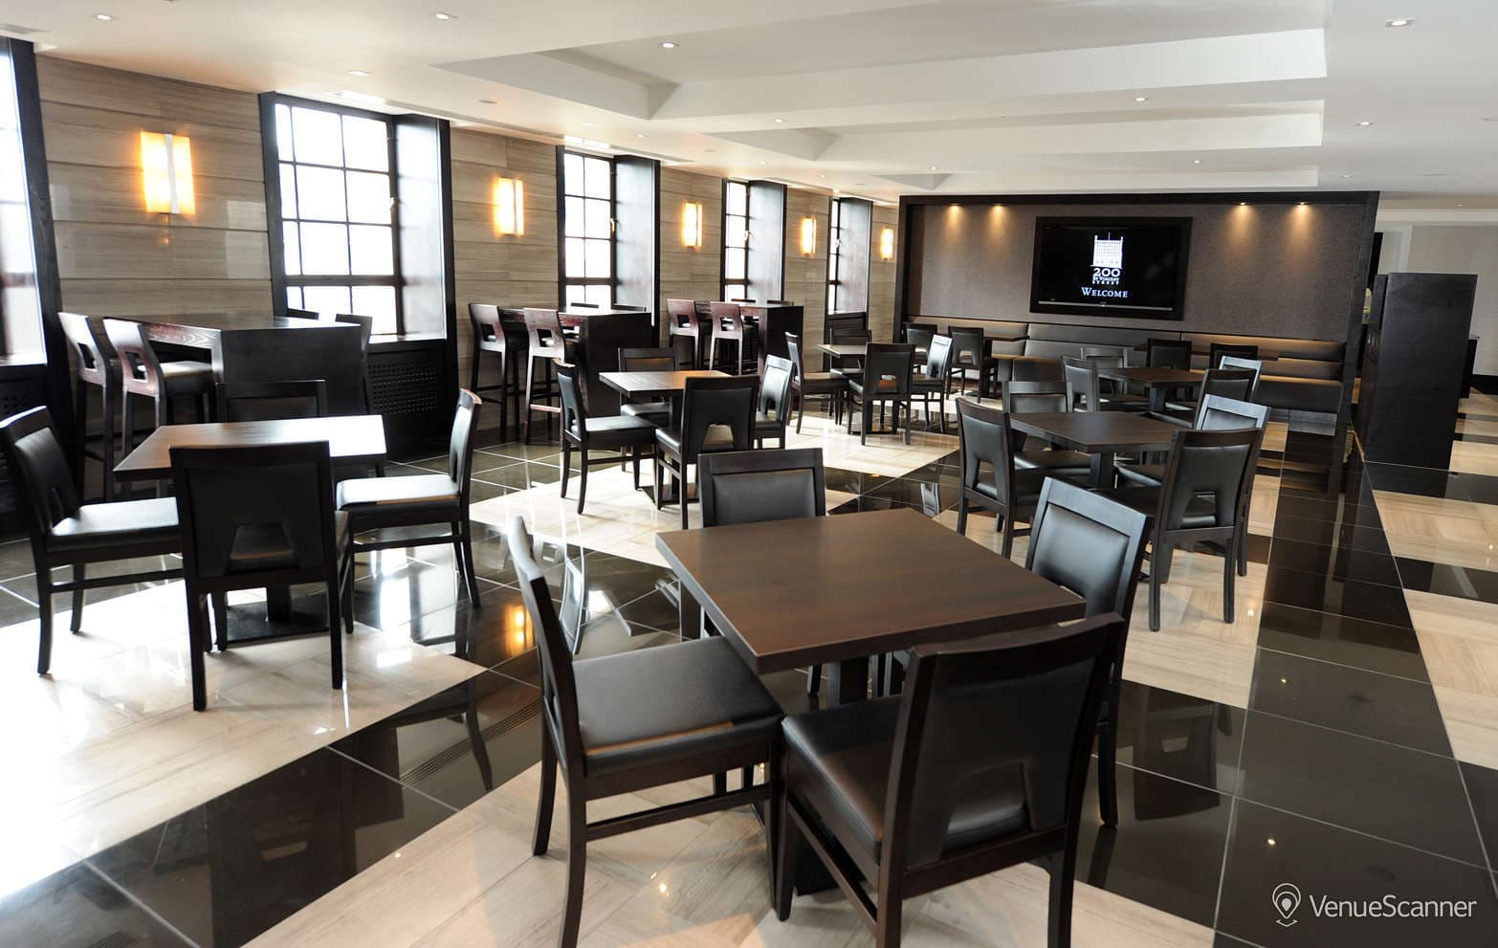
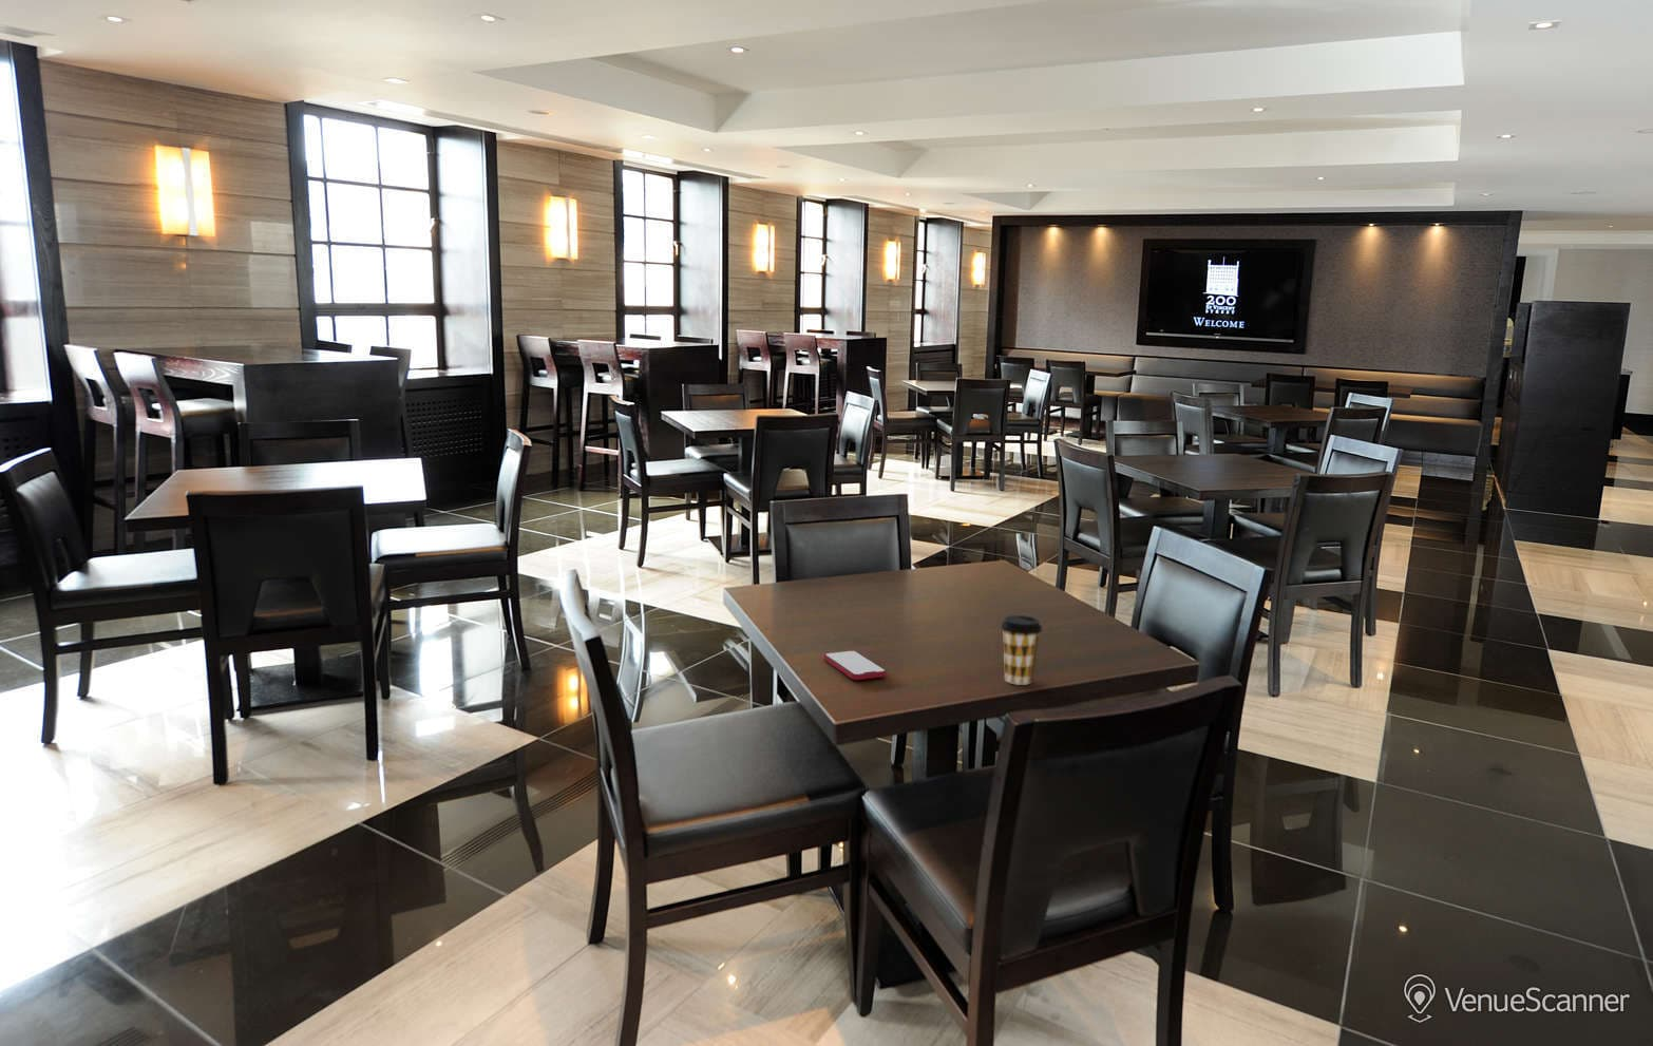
+ coffee cup [1000,615,1043,686]
+ smartphone [823,650,888,681]
